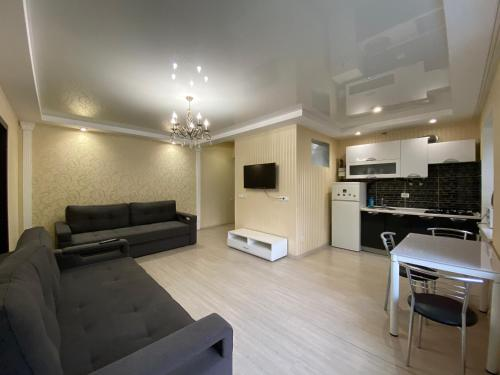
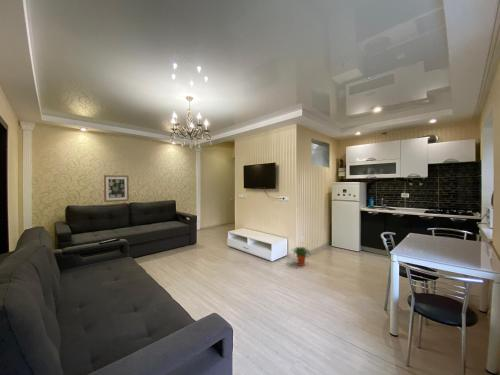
+ wall art [103,174,130,203]
+ potted plant [290,246,312,267]
